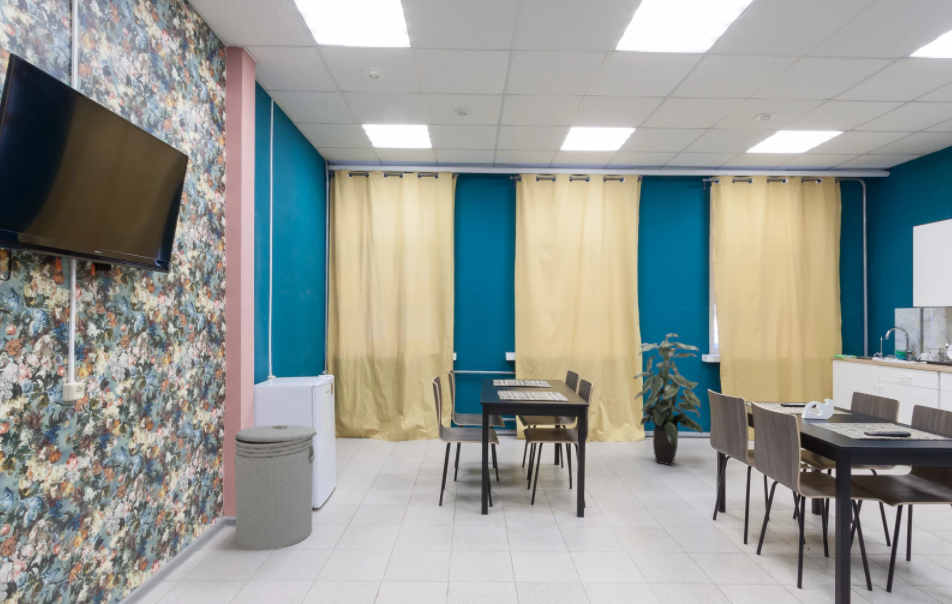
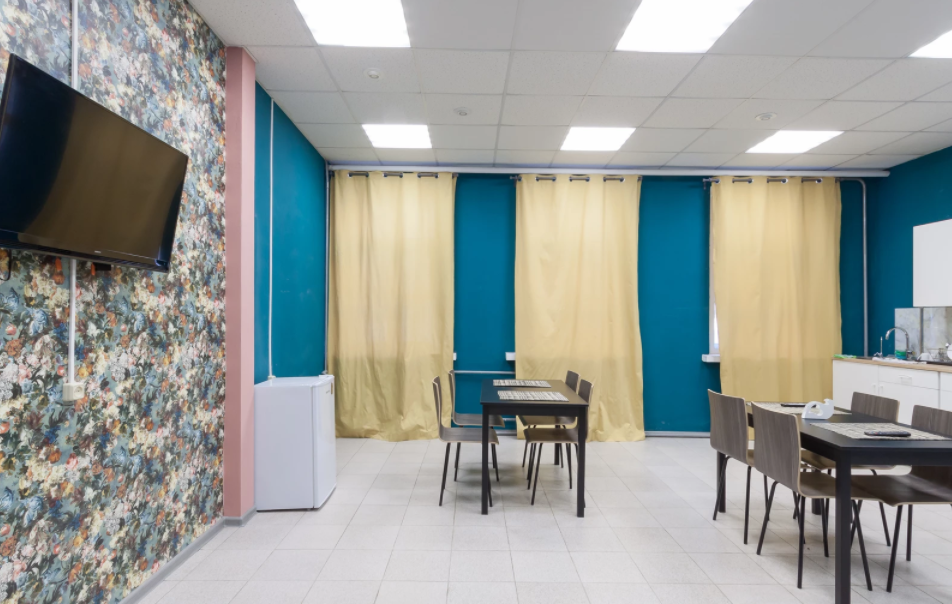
- indoor plant [633,333,704,466]
- can [233,424,318,552]
